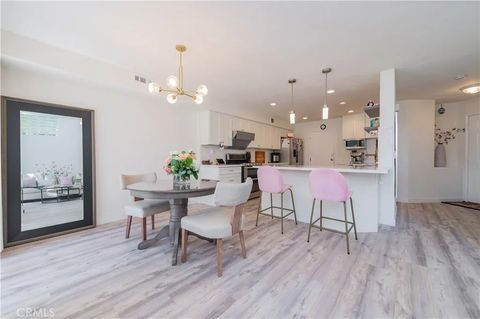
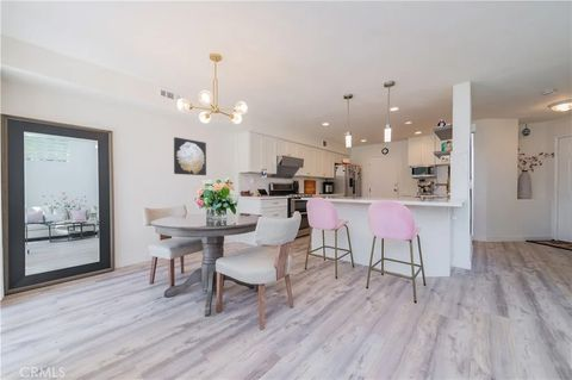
+ wall art [173,136,207,176]
